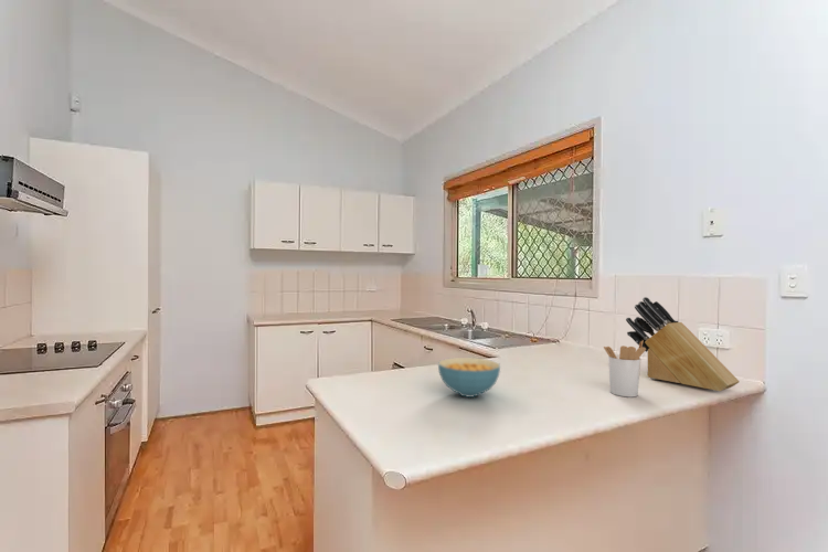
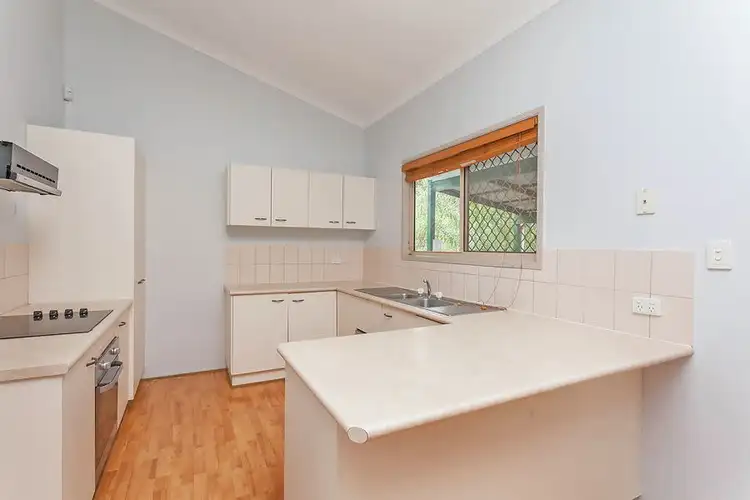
- utensil holder [603,340,646,399]
- cereal bowl [437,357,501,399]
- knife block [625,296,741,392]
